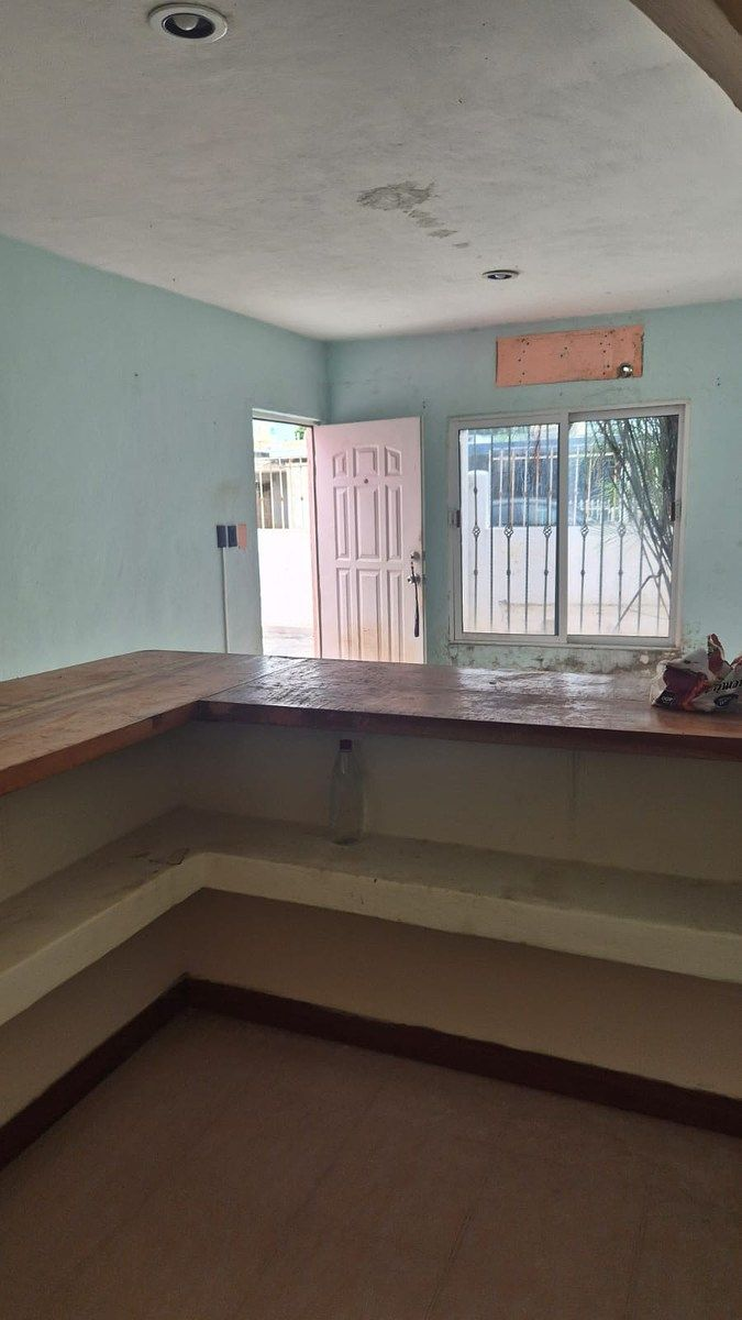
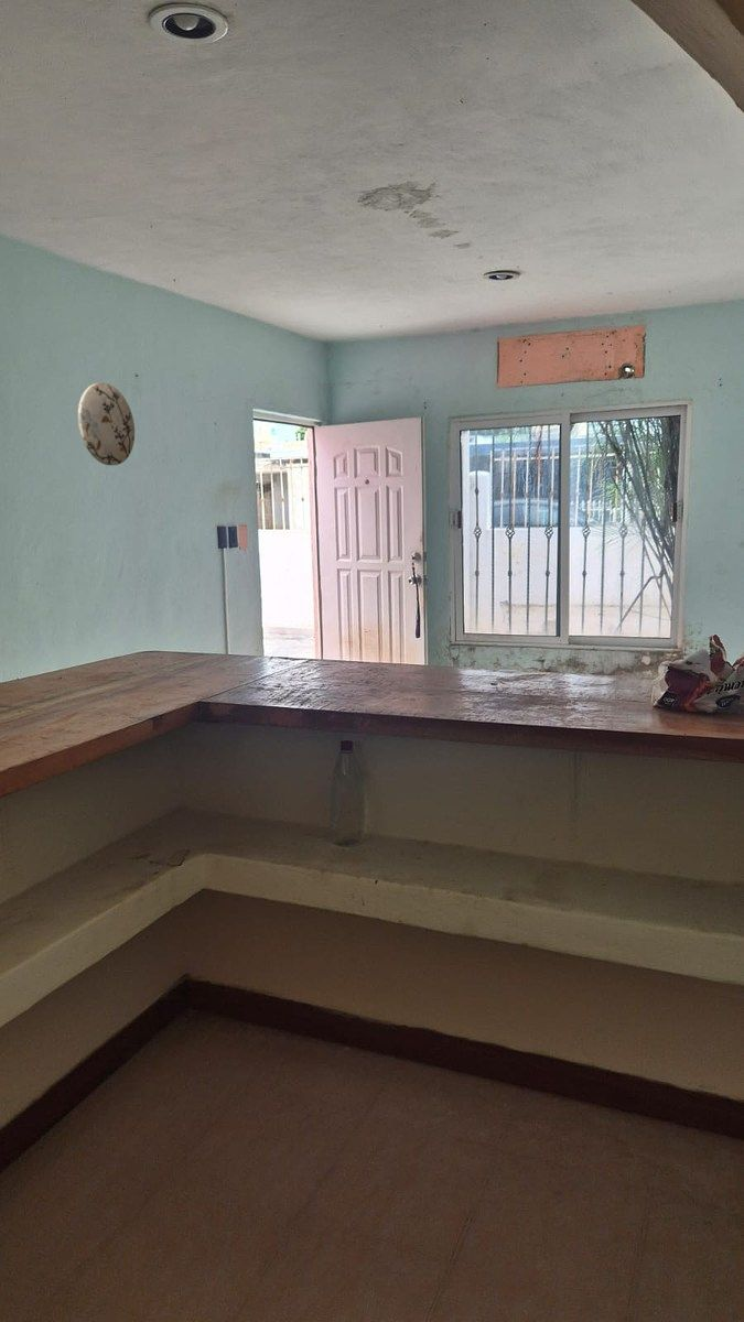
+ decorative plate [77,382,136,466]
